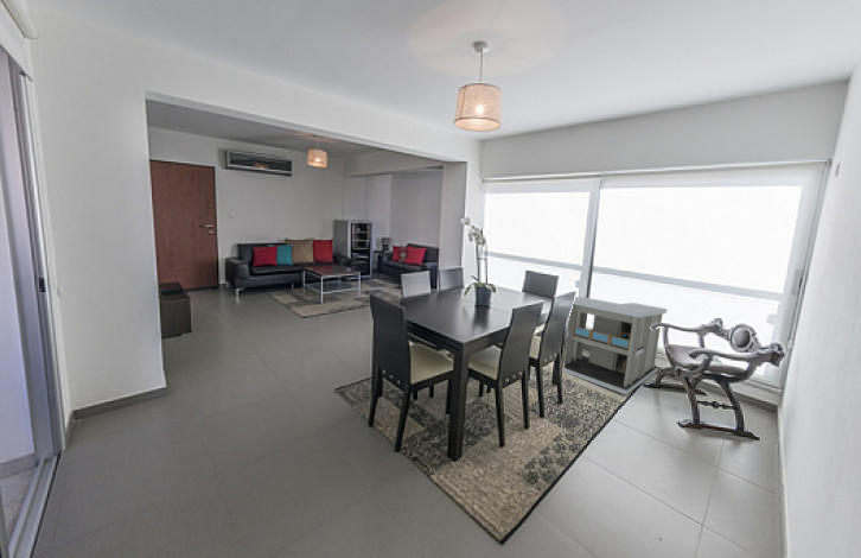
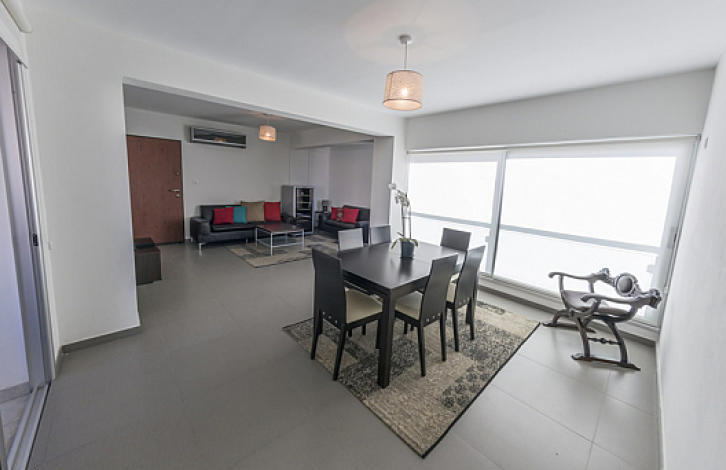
- air purifier [562,296,669,395]
